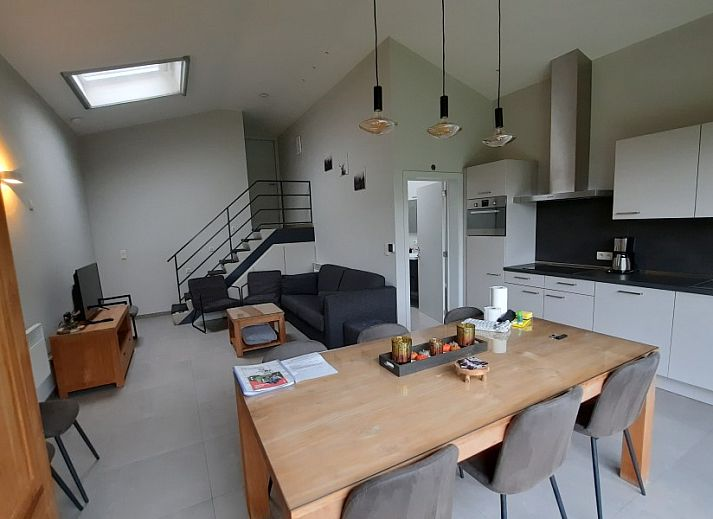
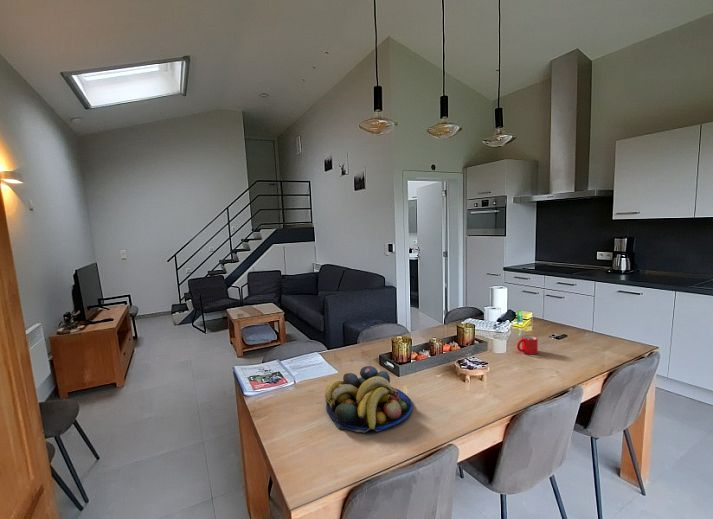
+ fruit bowl [324,365,413,434]
+ mug [516,334,539,355]
